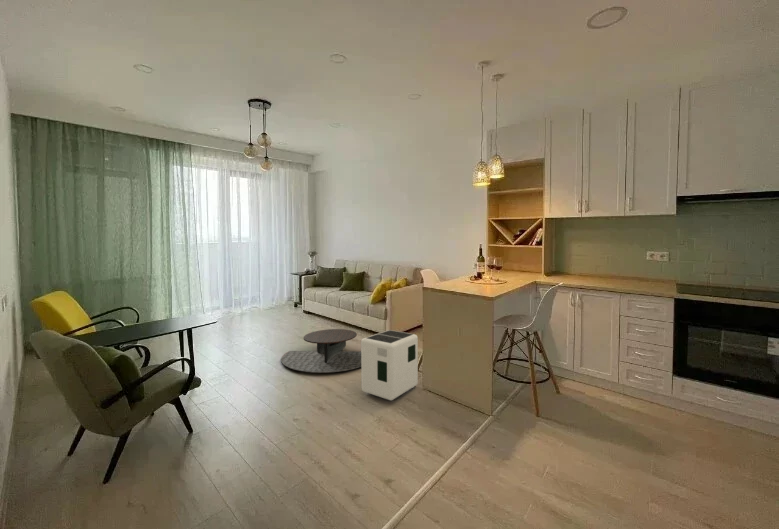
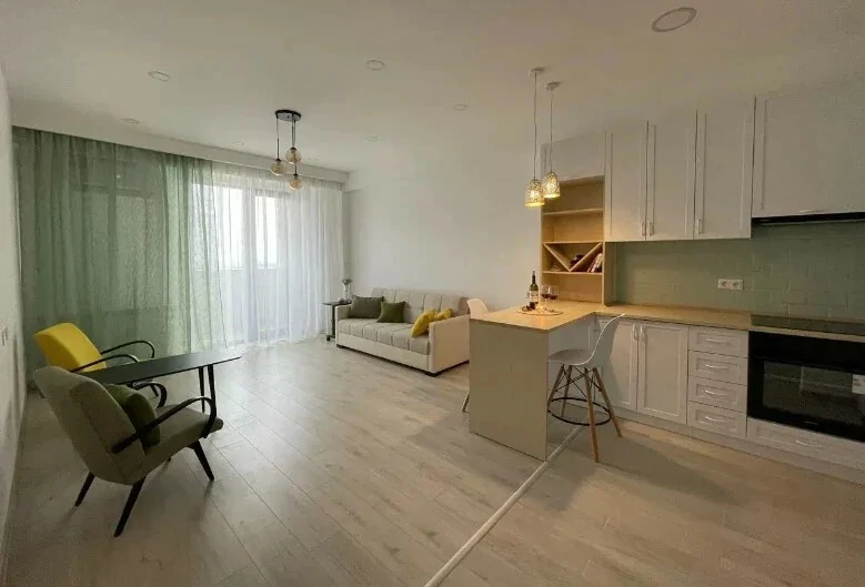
- coffee table [280,328,361,374]
- air purifier [360,329,419,401]
